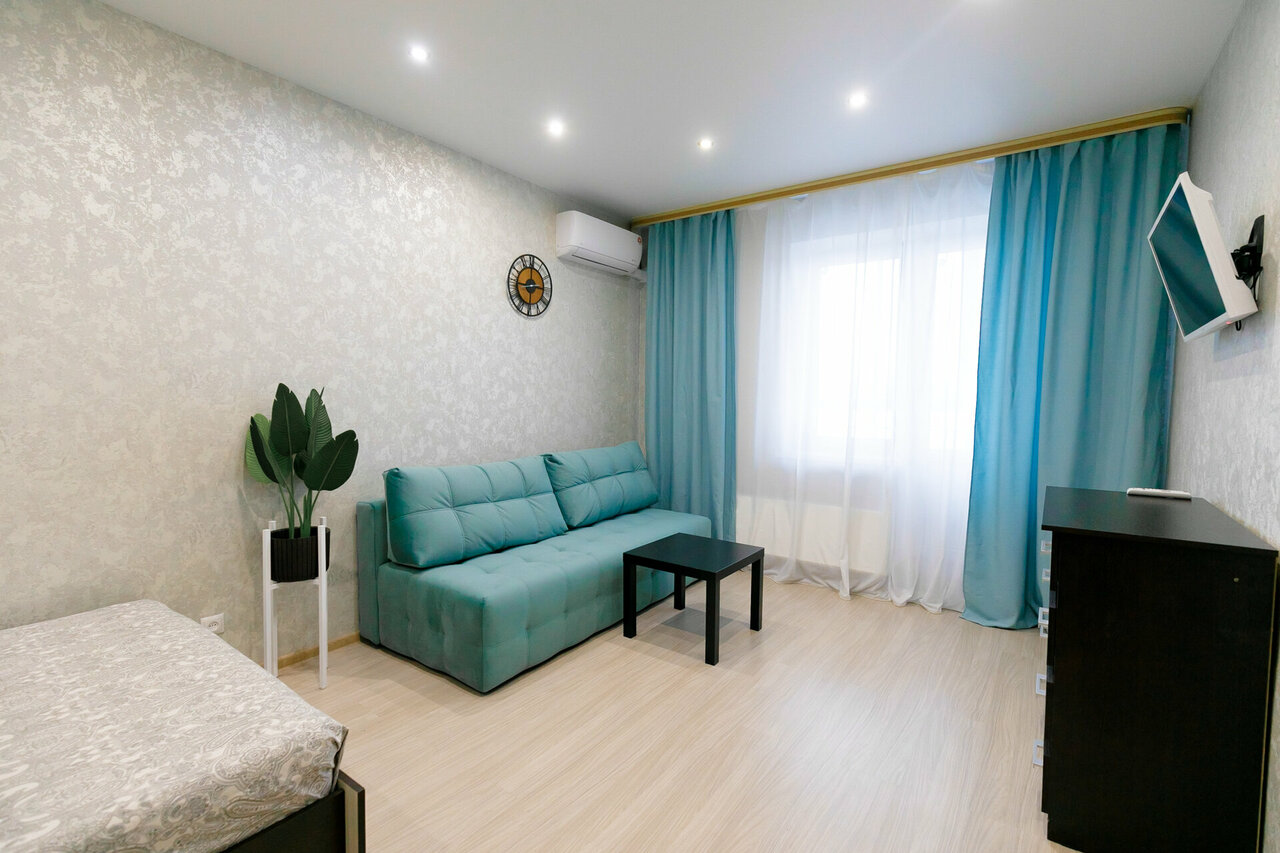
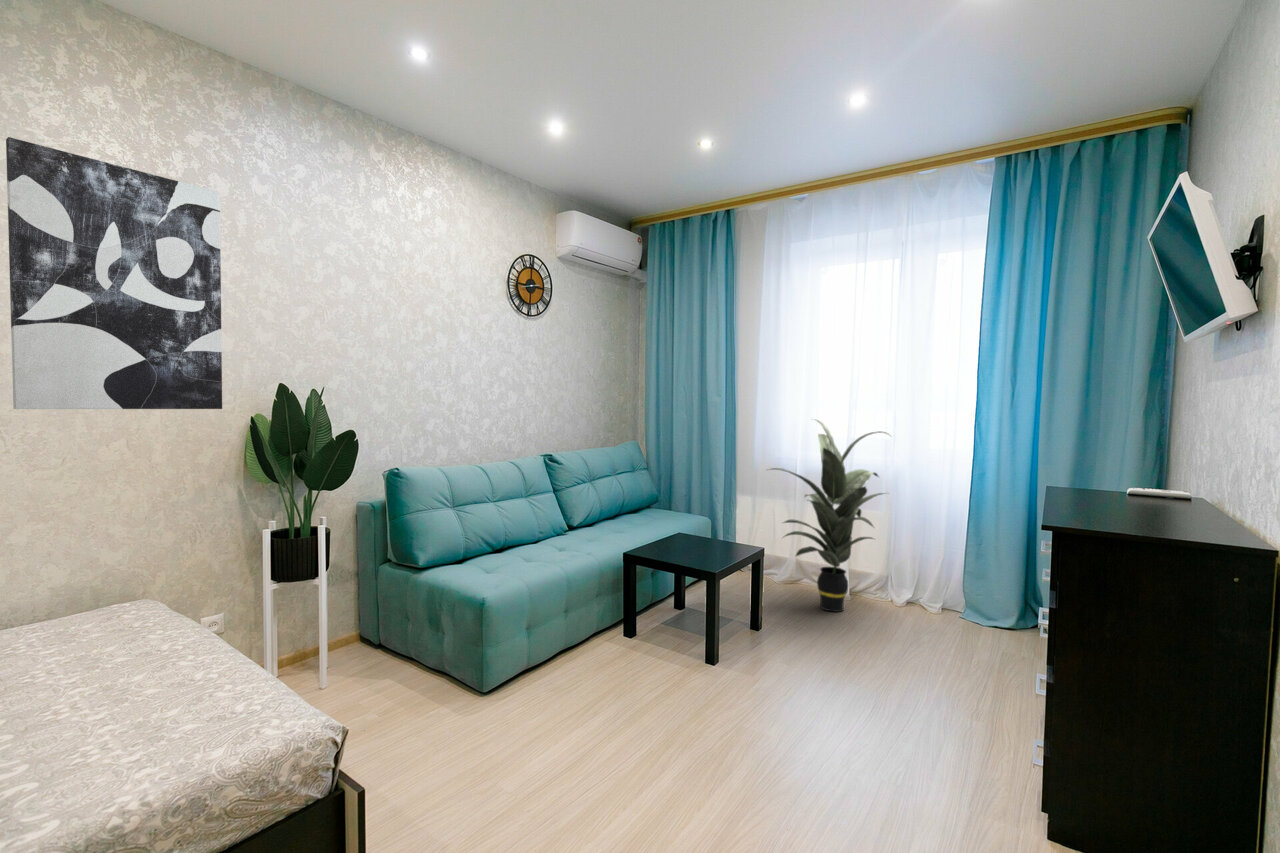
+ indoor plant [767,418,894,613]
+ wall art [5,136,223,410]
